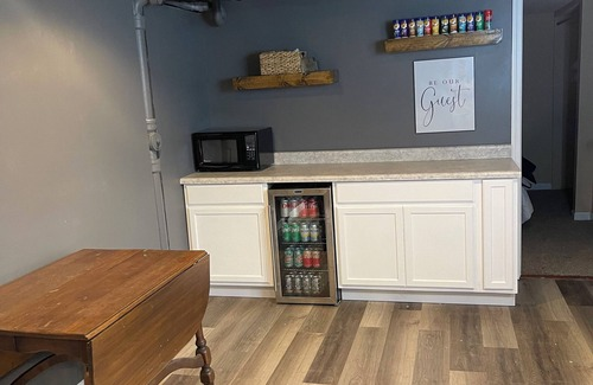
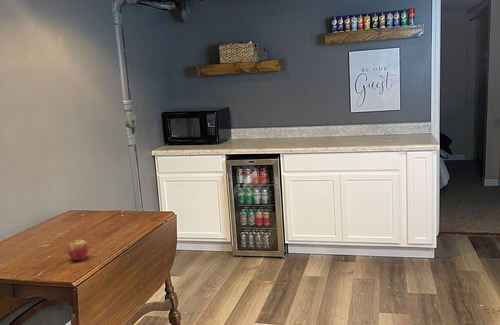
+ fruit [67,239,90,261]
